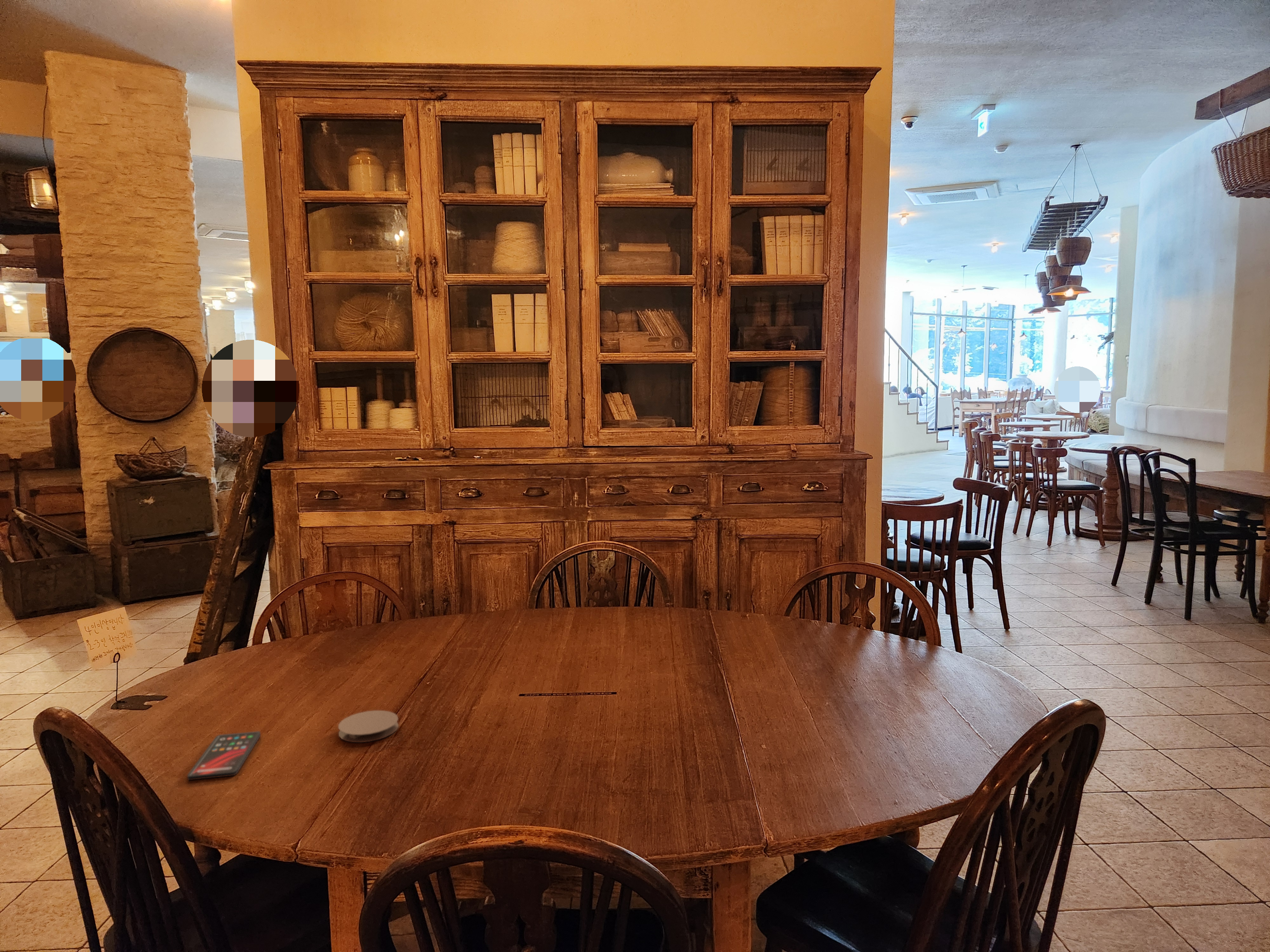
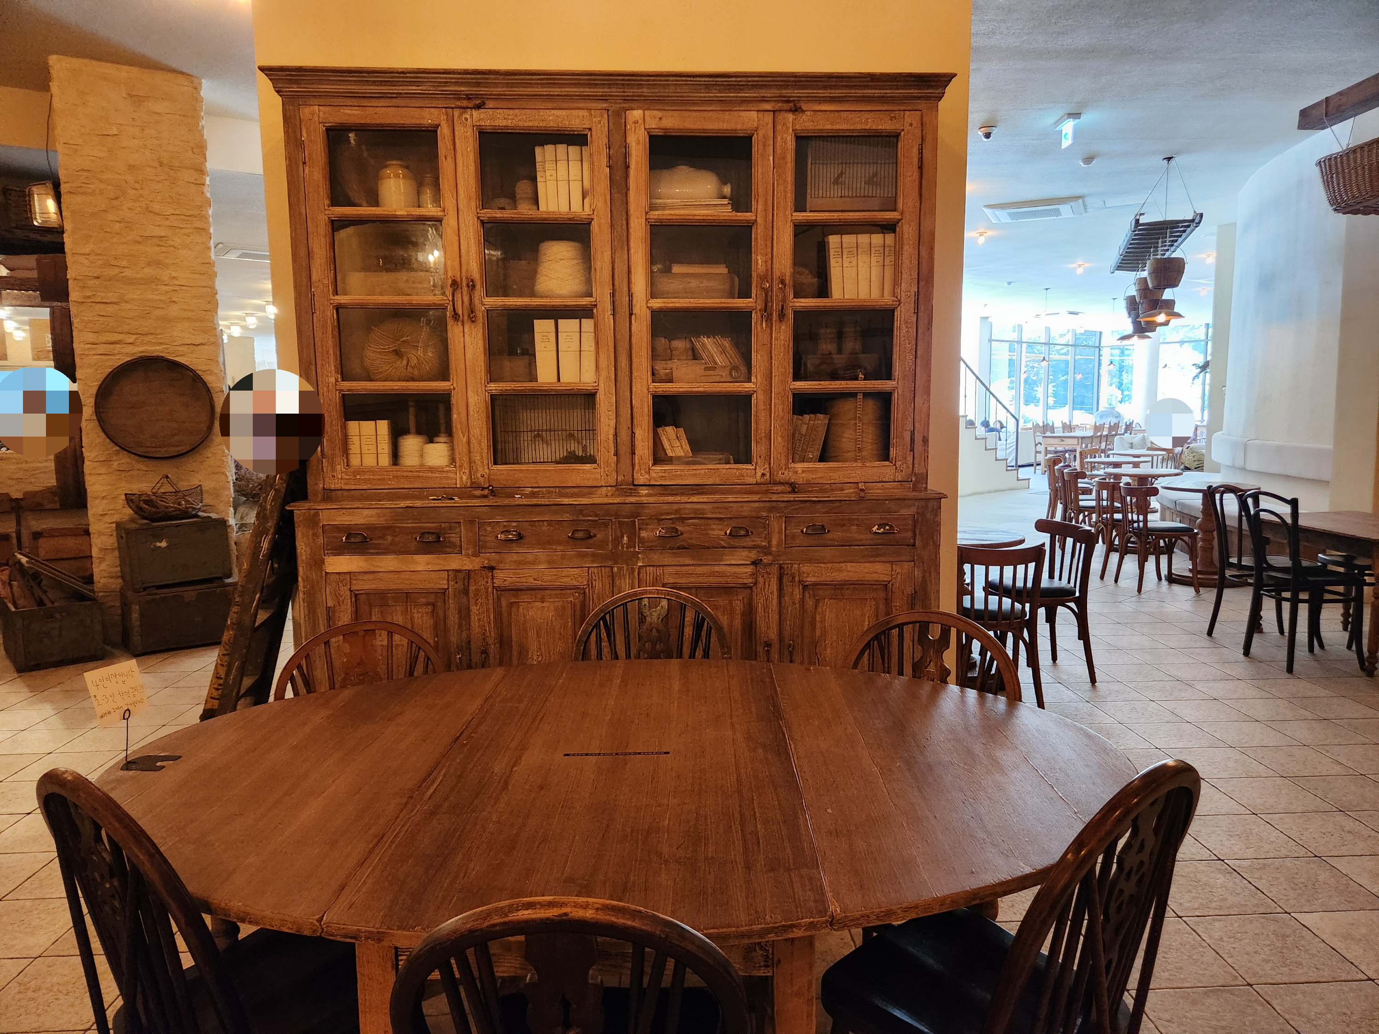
- smartphone [187,731,261,780]
- coaster [338,710,399,743]
